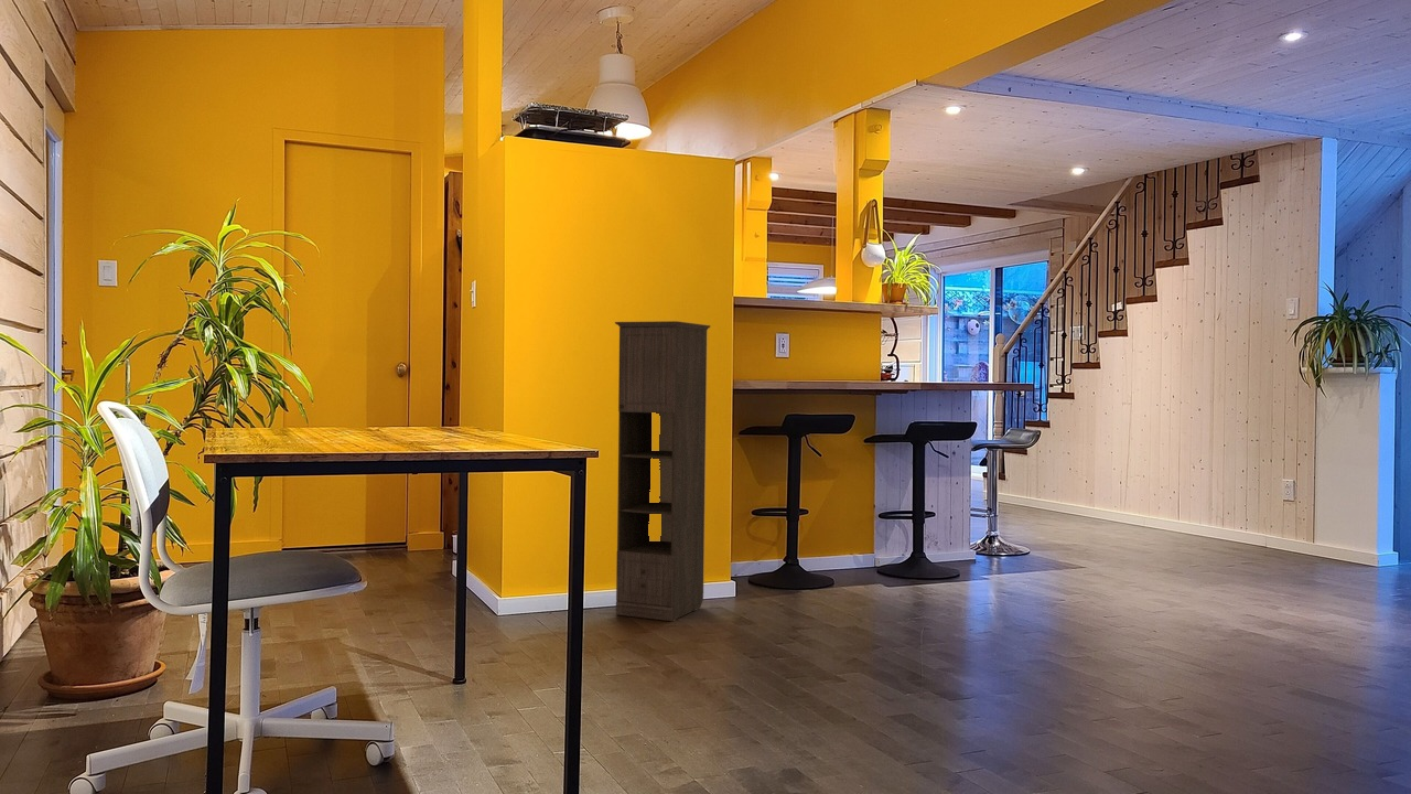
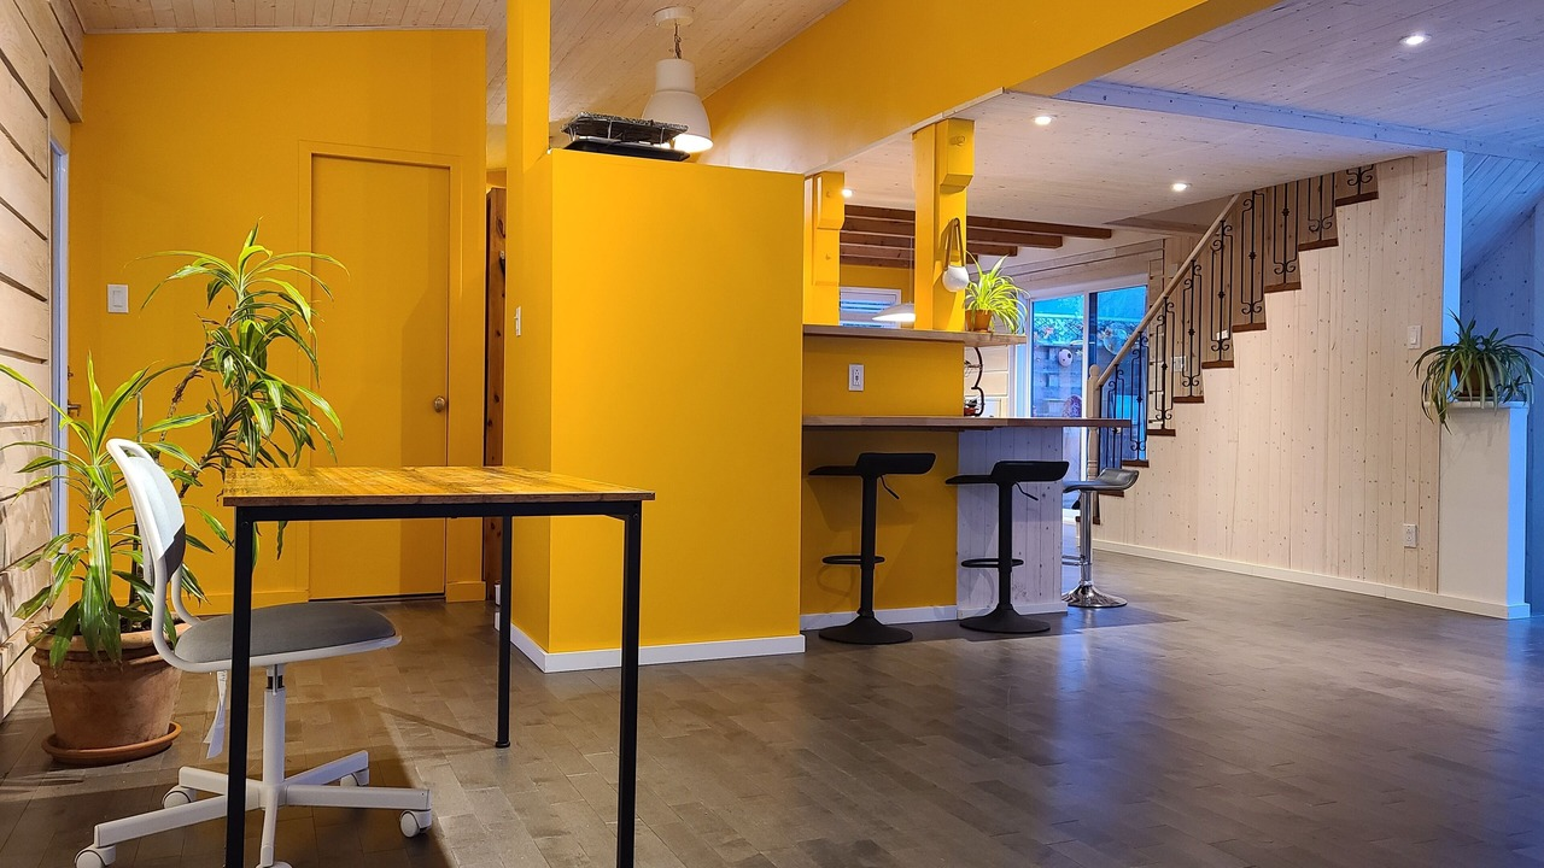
- storage cabinet [614,320,712,622]
